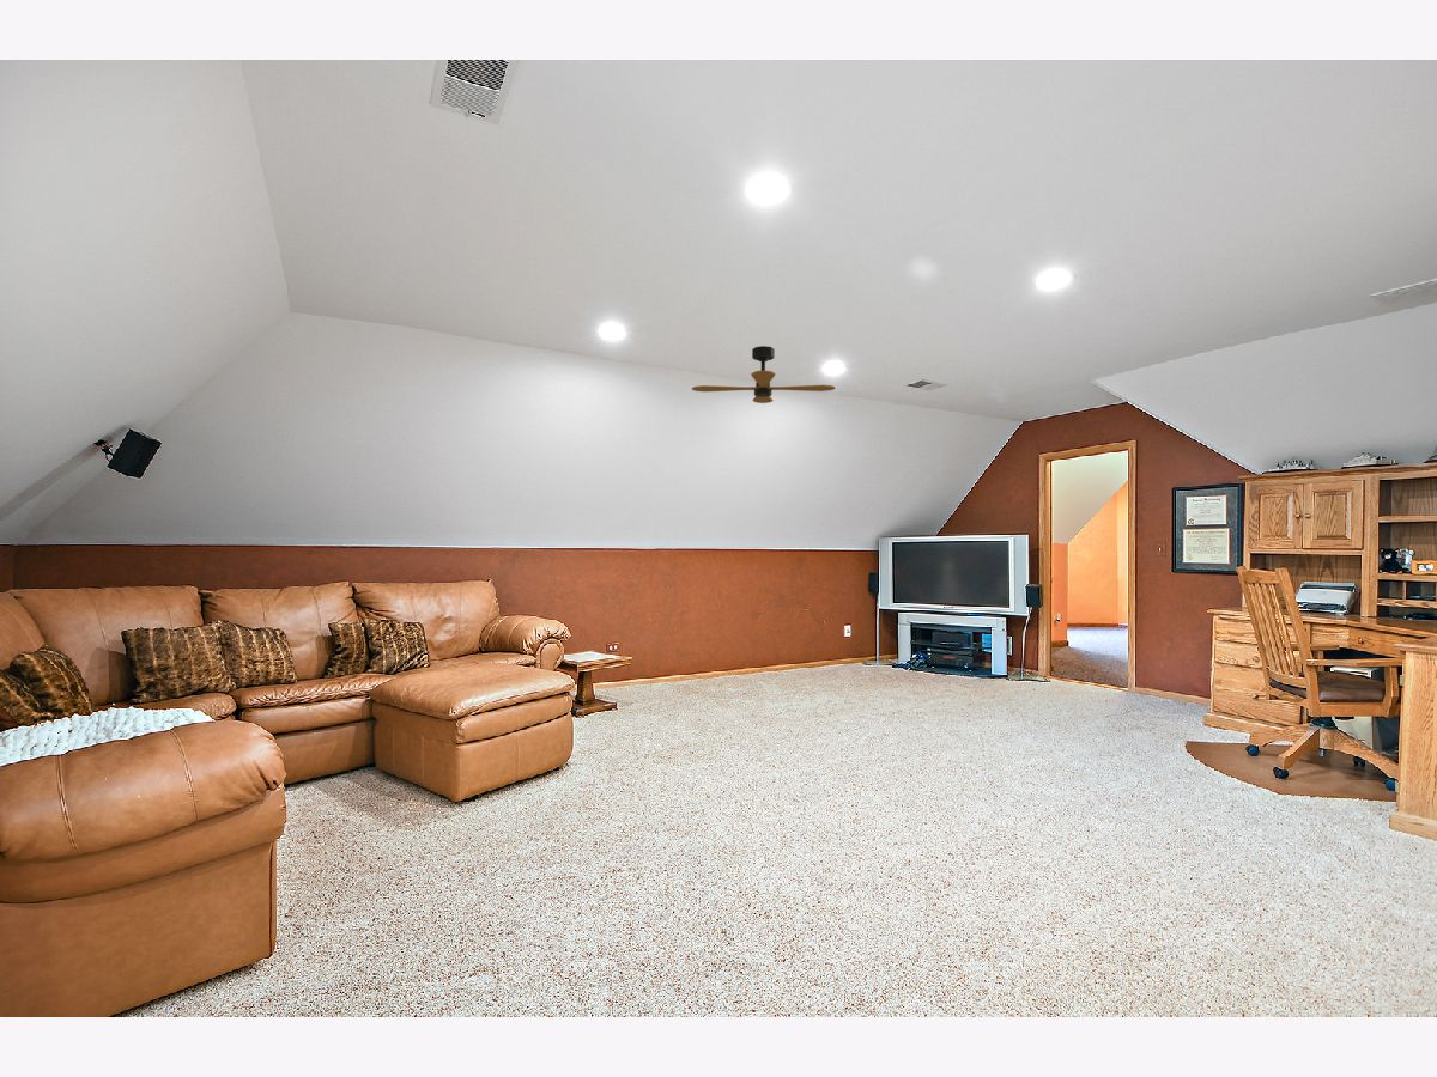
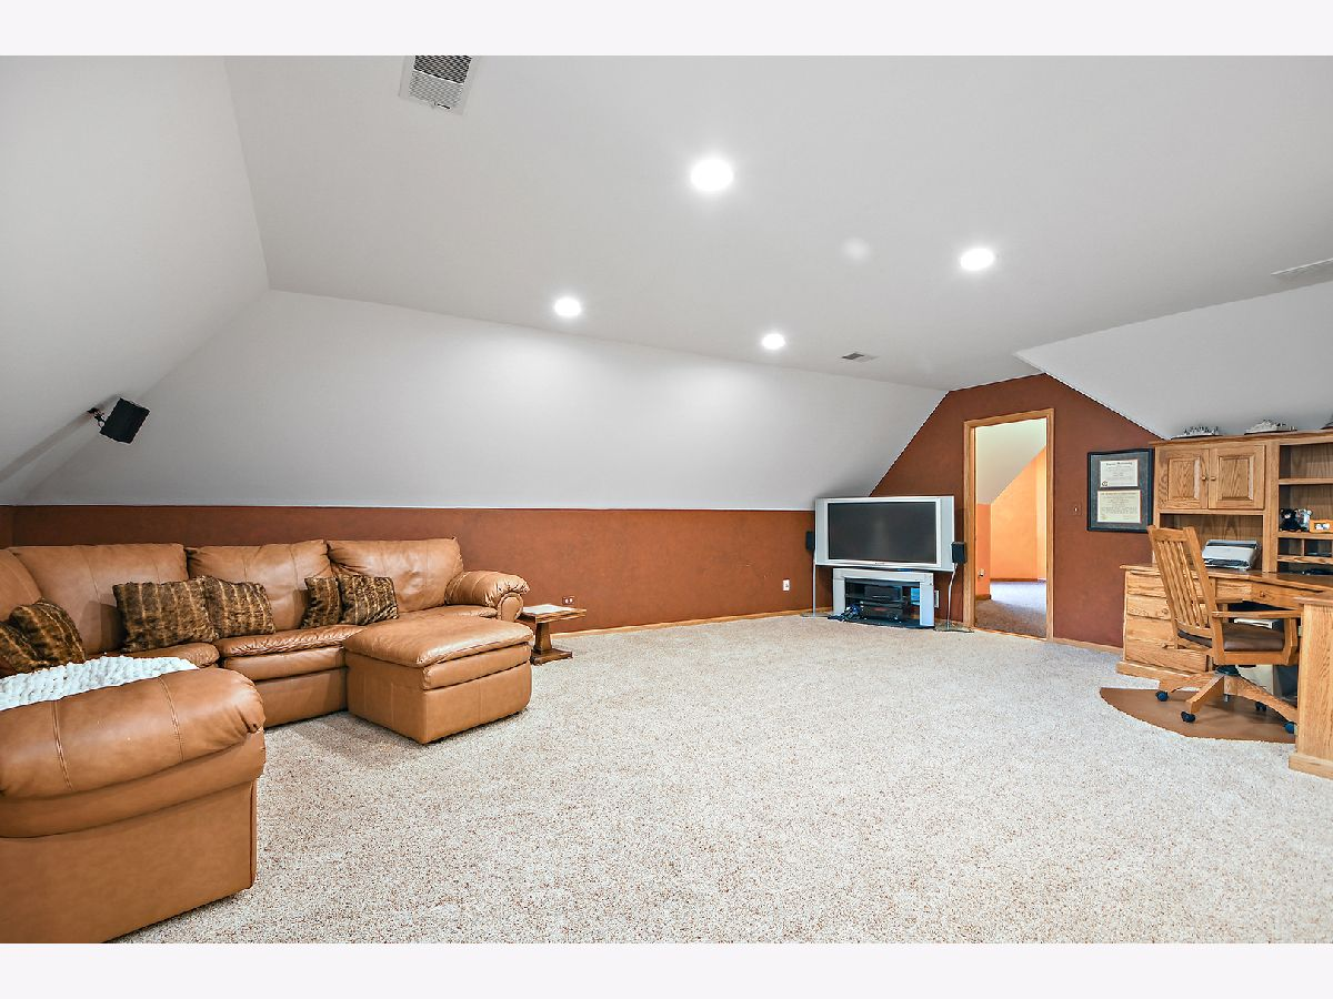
- ceiling fan [691,345,836,404]
